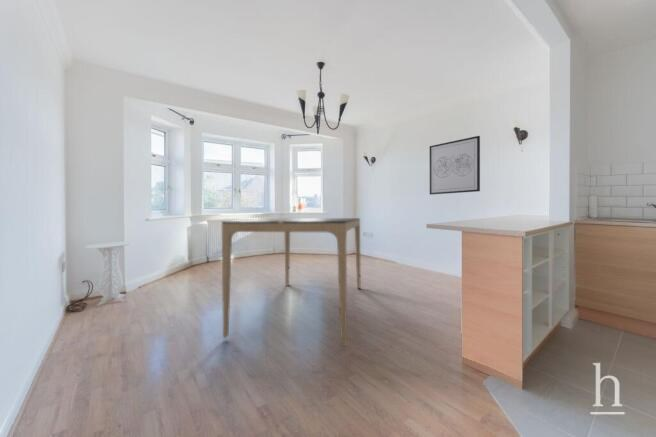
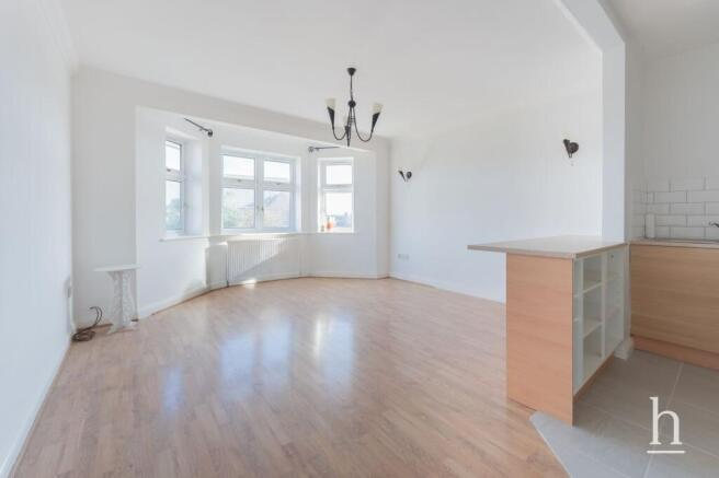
- dining table [221,217,361,347]
- wall art [429,135,481,196]
